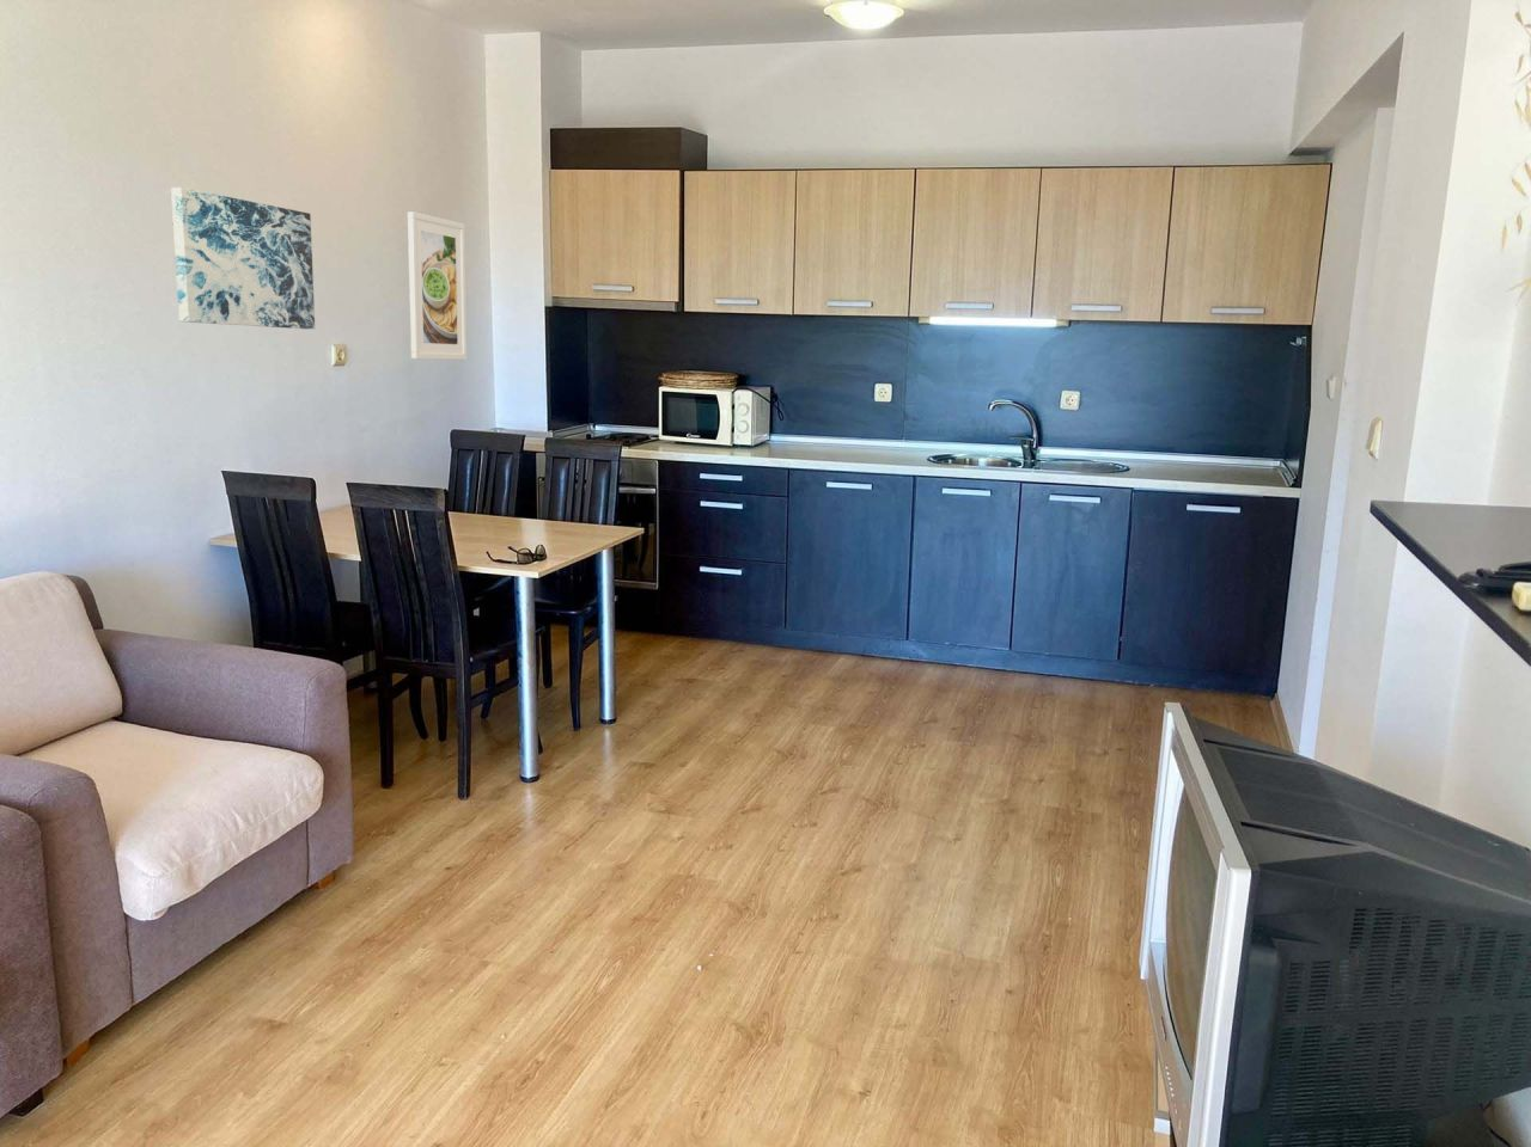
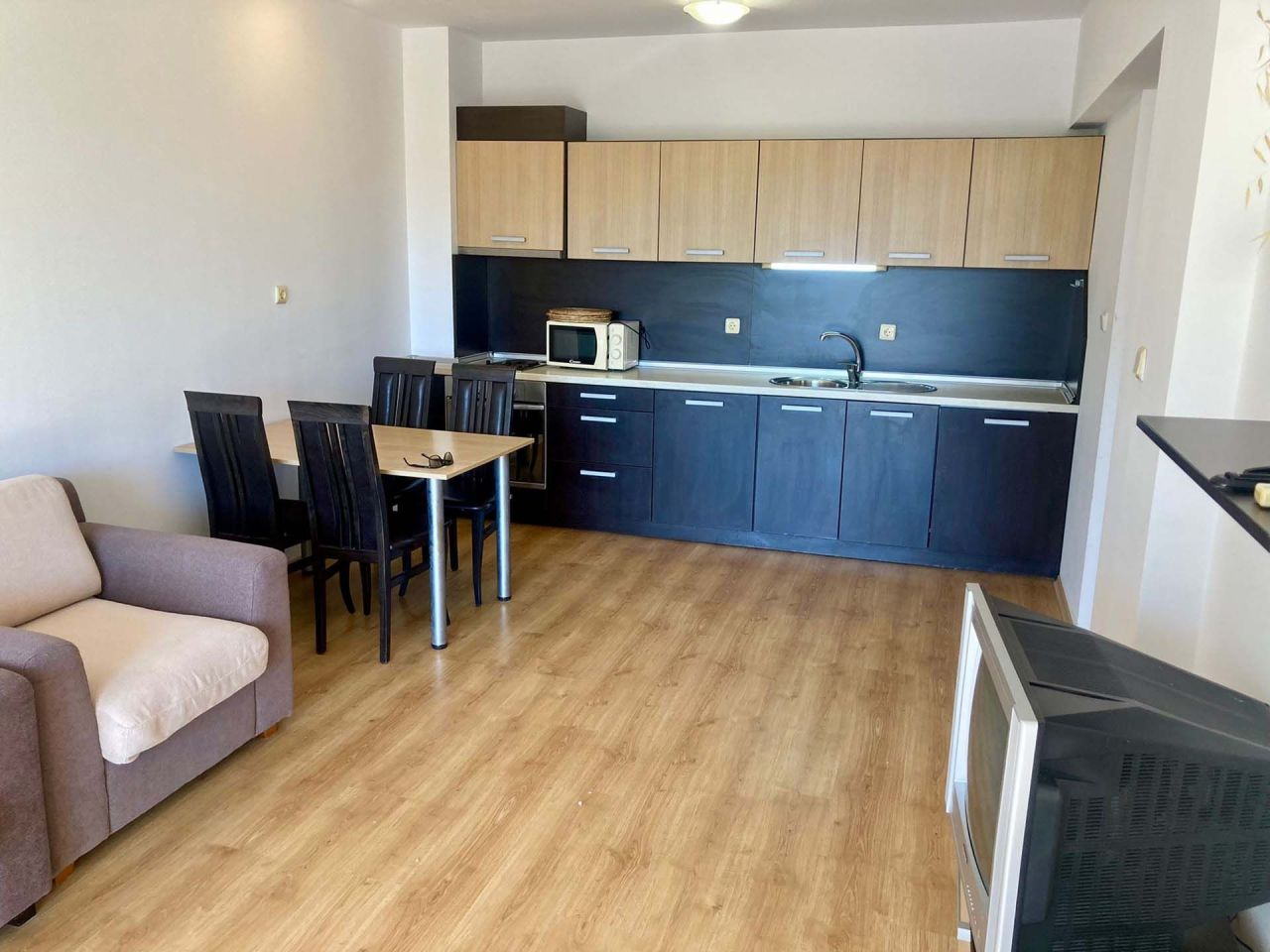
- wall art [170,187,316,330]
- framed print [406,211,468,360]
